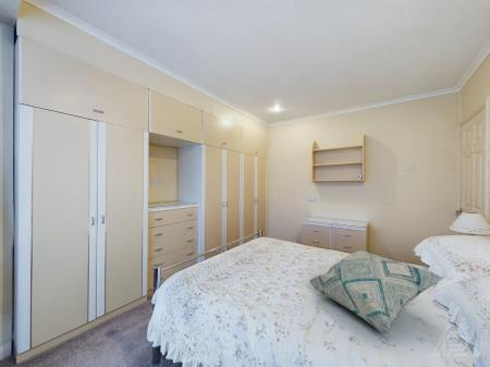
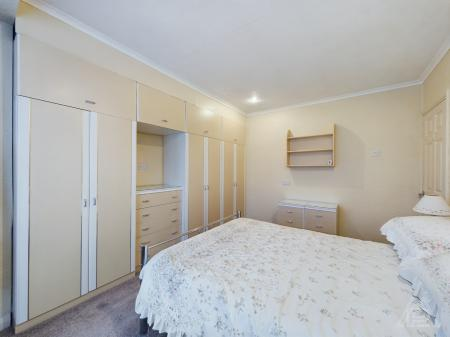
- decorative pillow [308,249,445,334]
